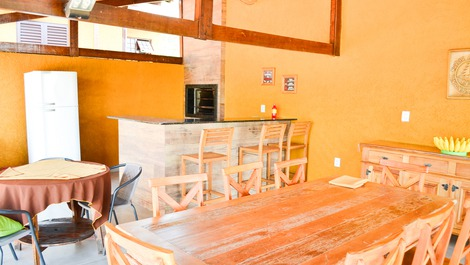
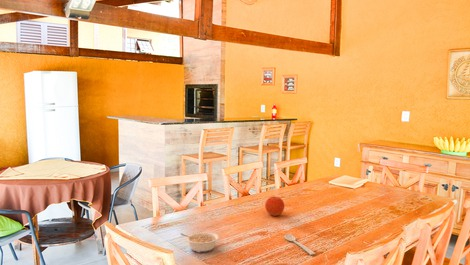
+ spoon [284,233,316,256]
+ legume [180,231,220,254]
+ fruit [264,195,285,217]
